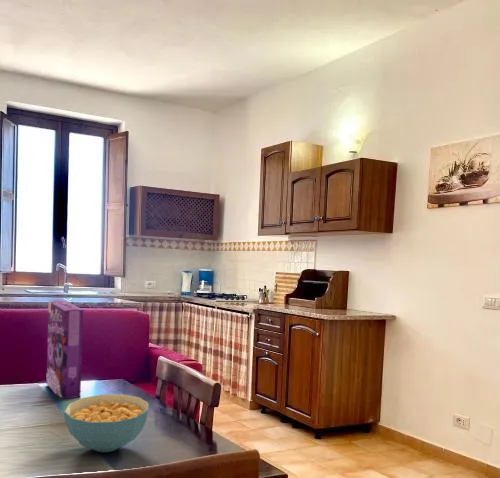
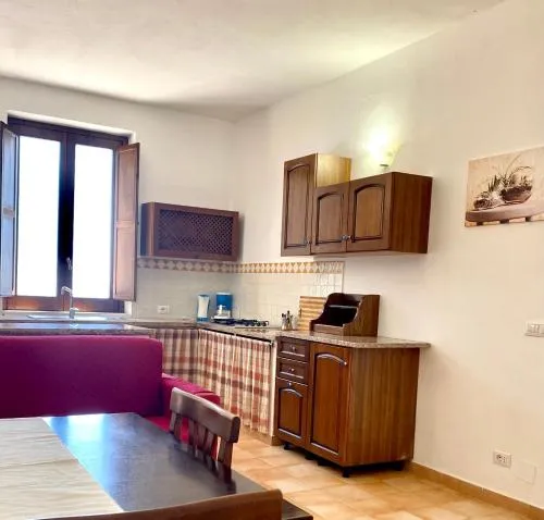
- cereal box [45,299,84,400]
- cereal bowl [63,393,150,453]
